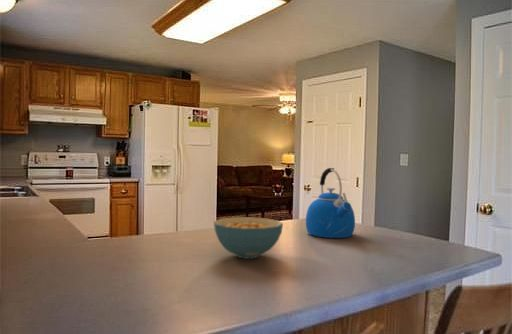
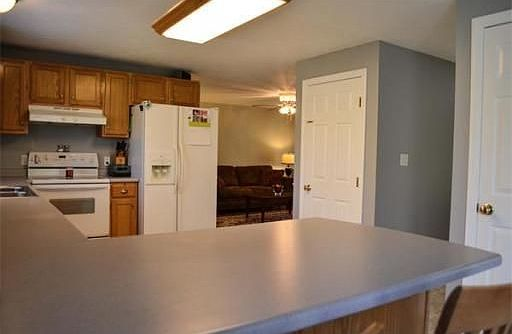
- kettle [305,167,356,239]
- cereal bowl [213,216,284,260]
